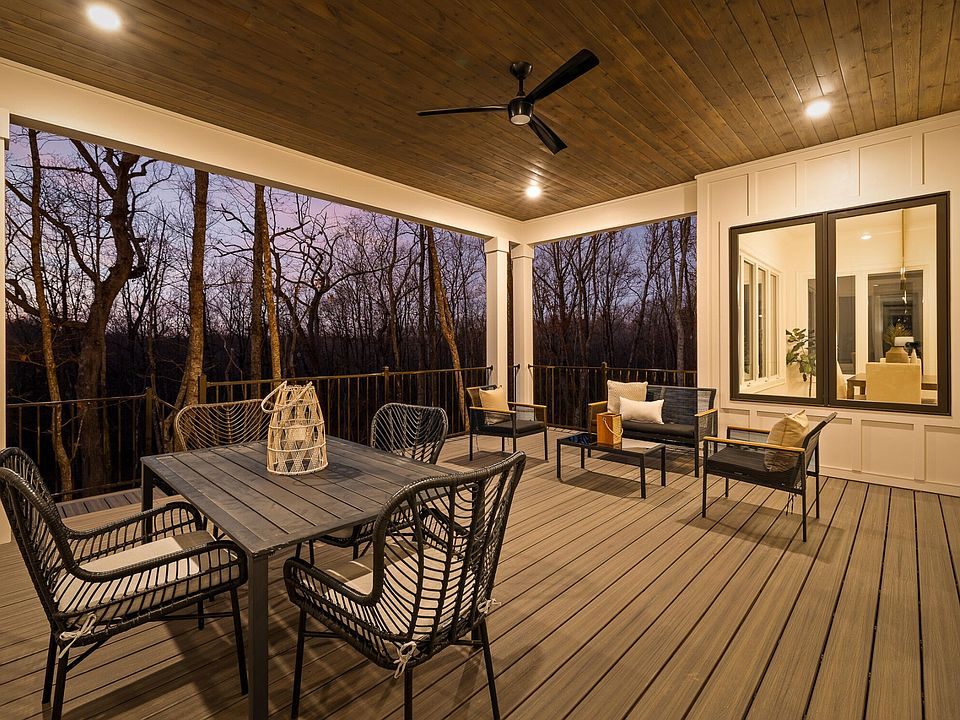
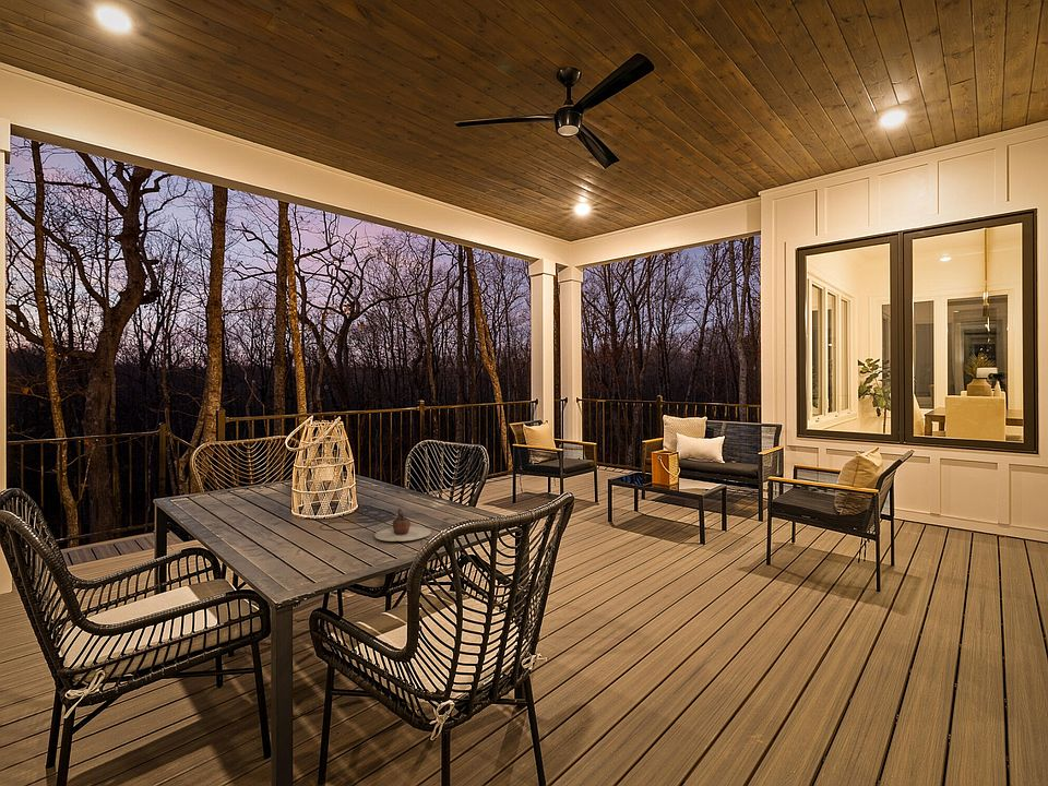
+ teapot [373,508,432,543]
